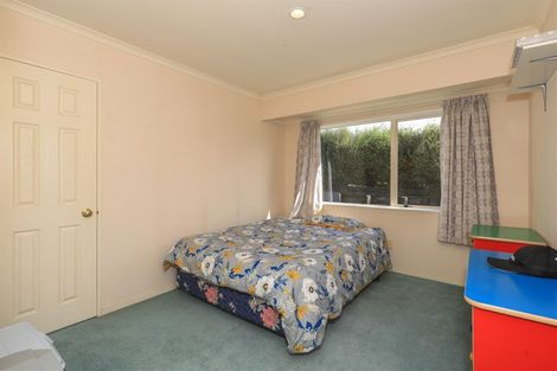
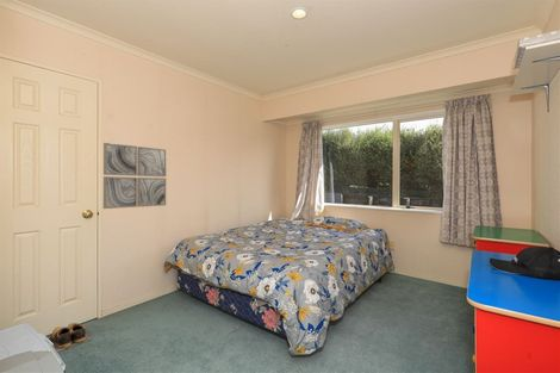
+ shoes [46,322,93,353]
+ wall art [102,142,168,210]
